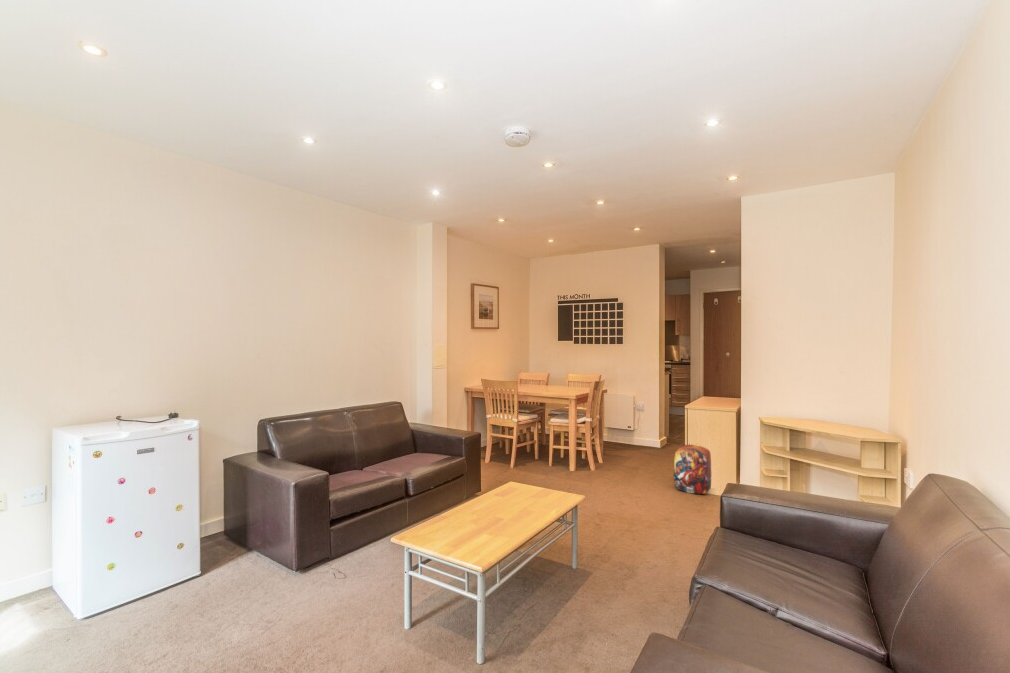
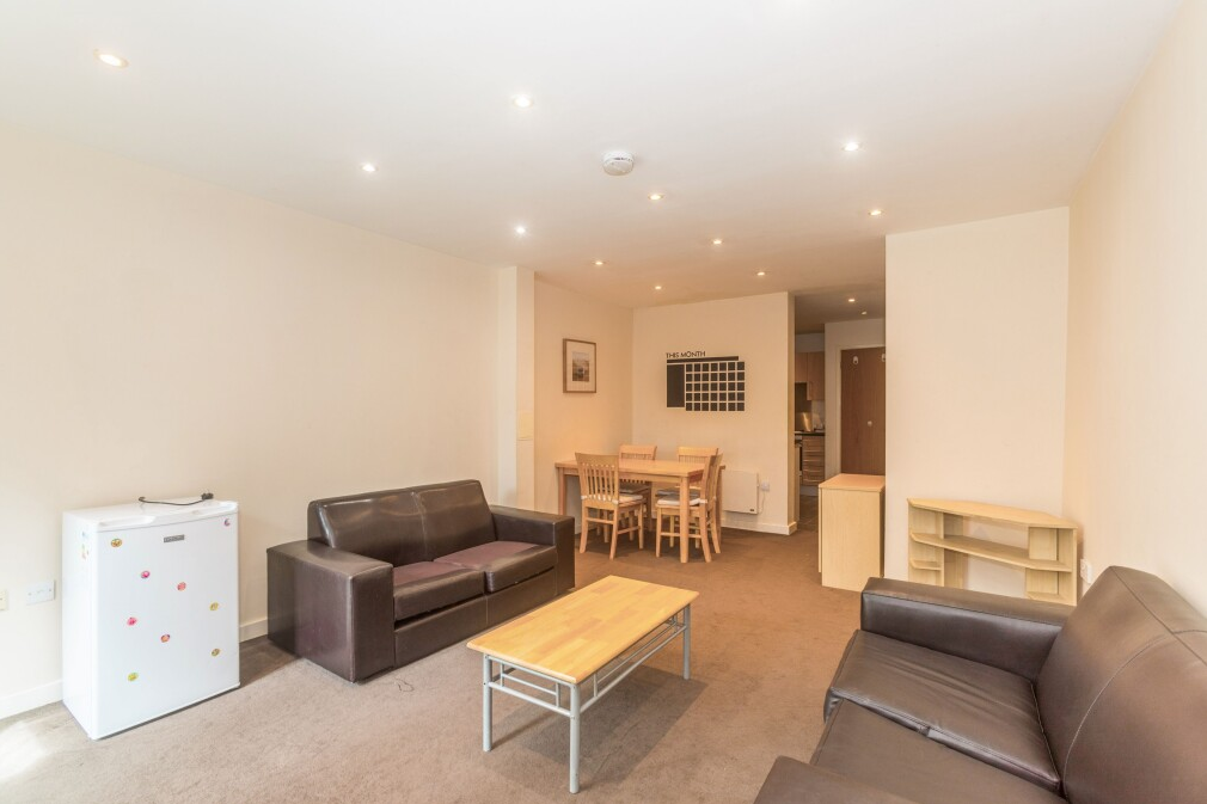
- backpack [673,444,712,495]
